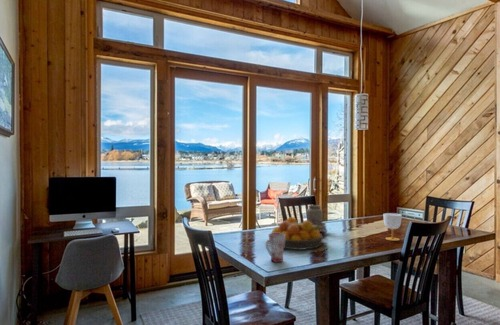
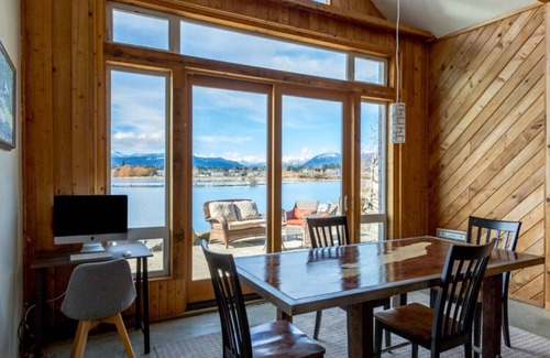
- vase [305,204,324,233]
- fruit bowl [269,216,325,251]
- cup [382,212,403,242]
- mug [264,233,285,263]
